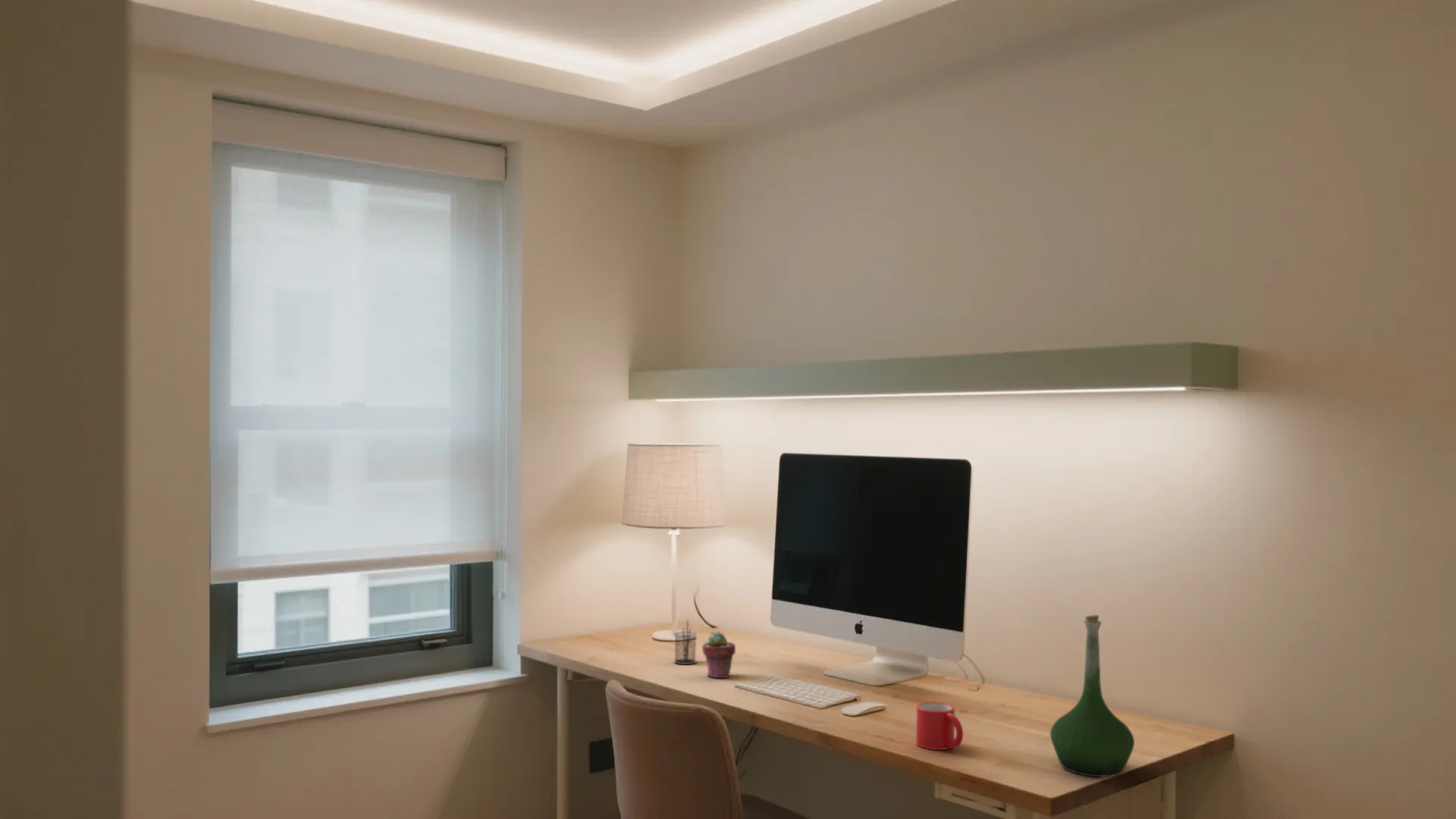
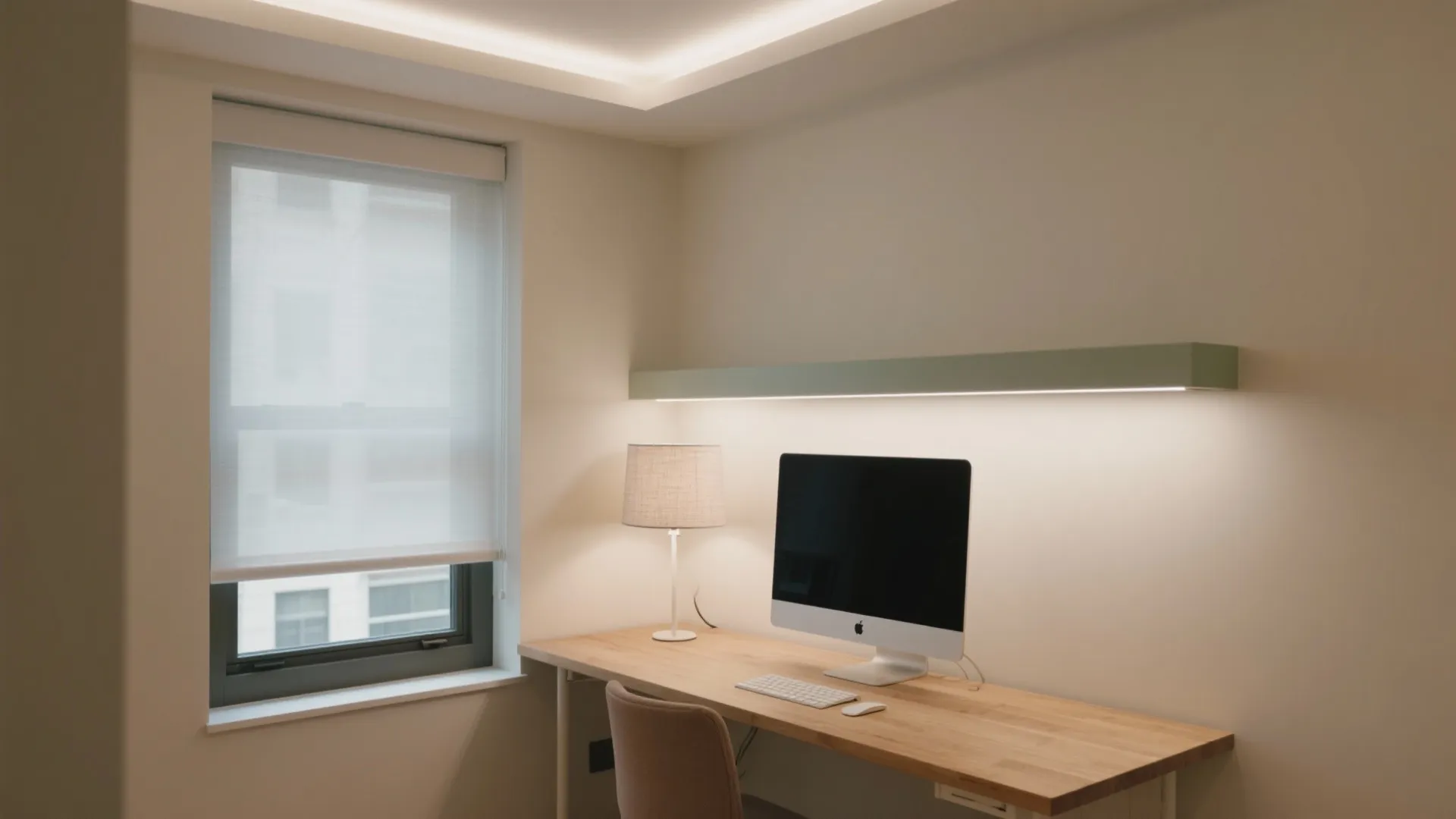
- vase [1050,614,1135,778]
- potted succulent [701,631,736,679]
- mug [915,701,964,751]
- pencil holder [673,619,697,665]
